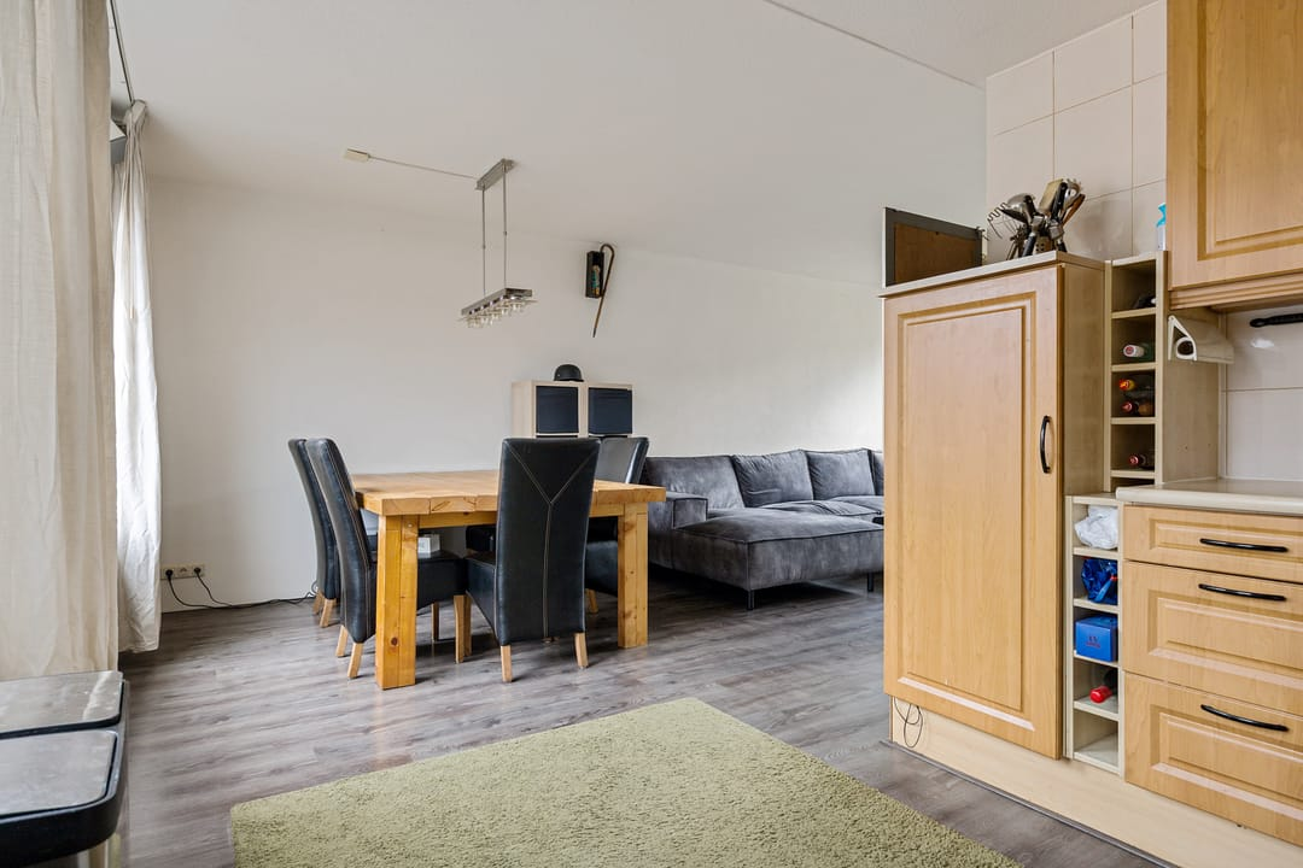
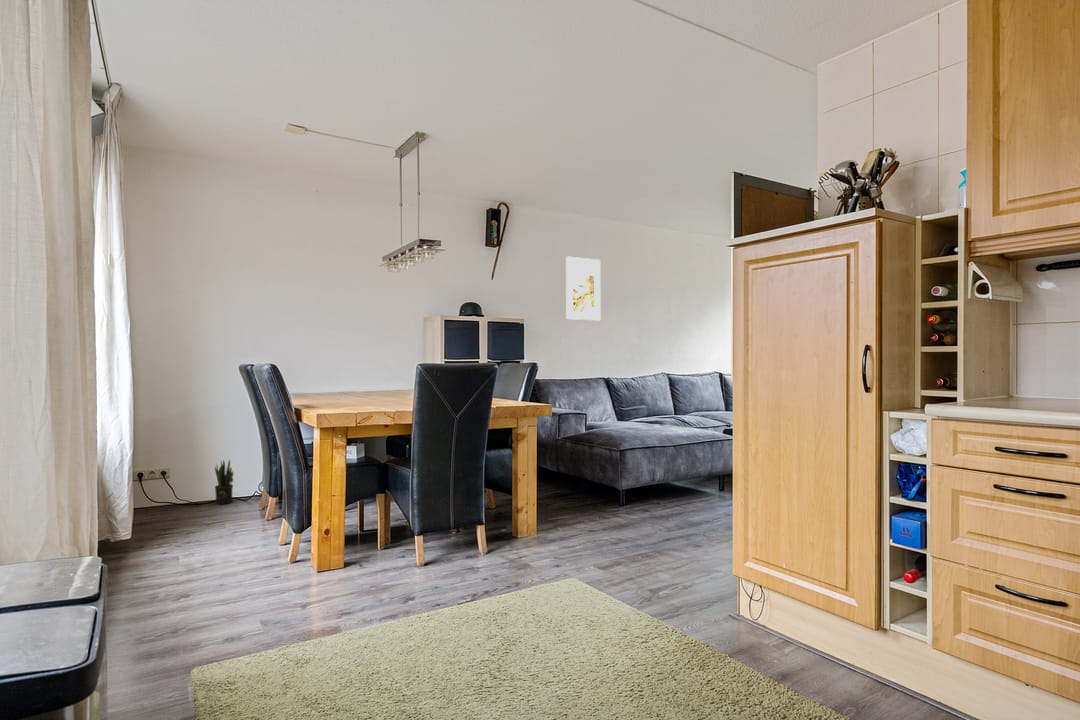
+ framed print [565,256,601,321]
+ potted plant [214,459,235,505]
